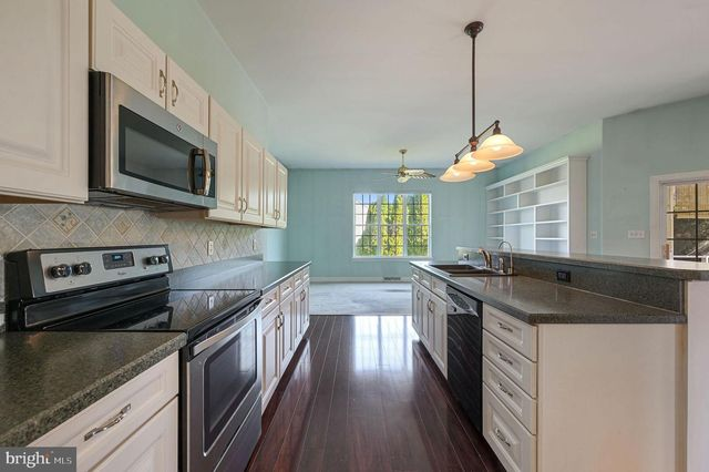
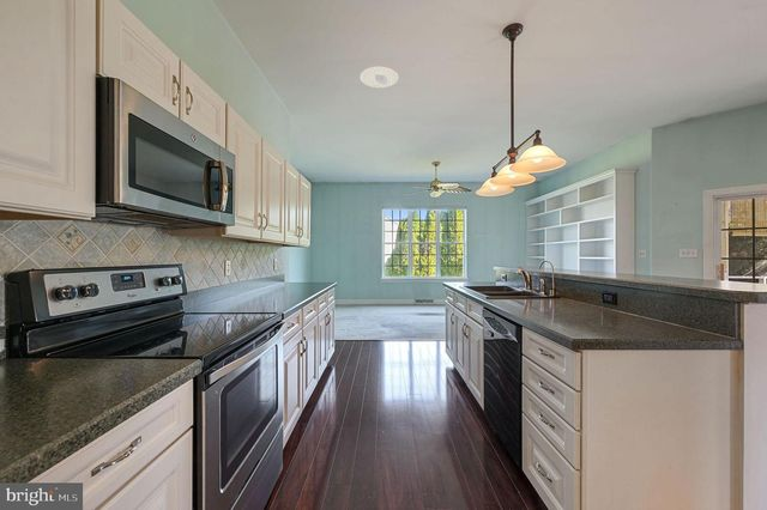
+ recessed light [360,66,399,89]
